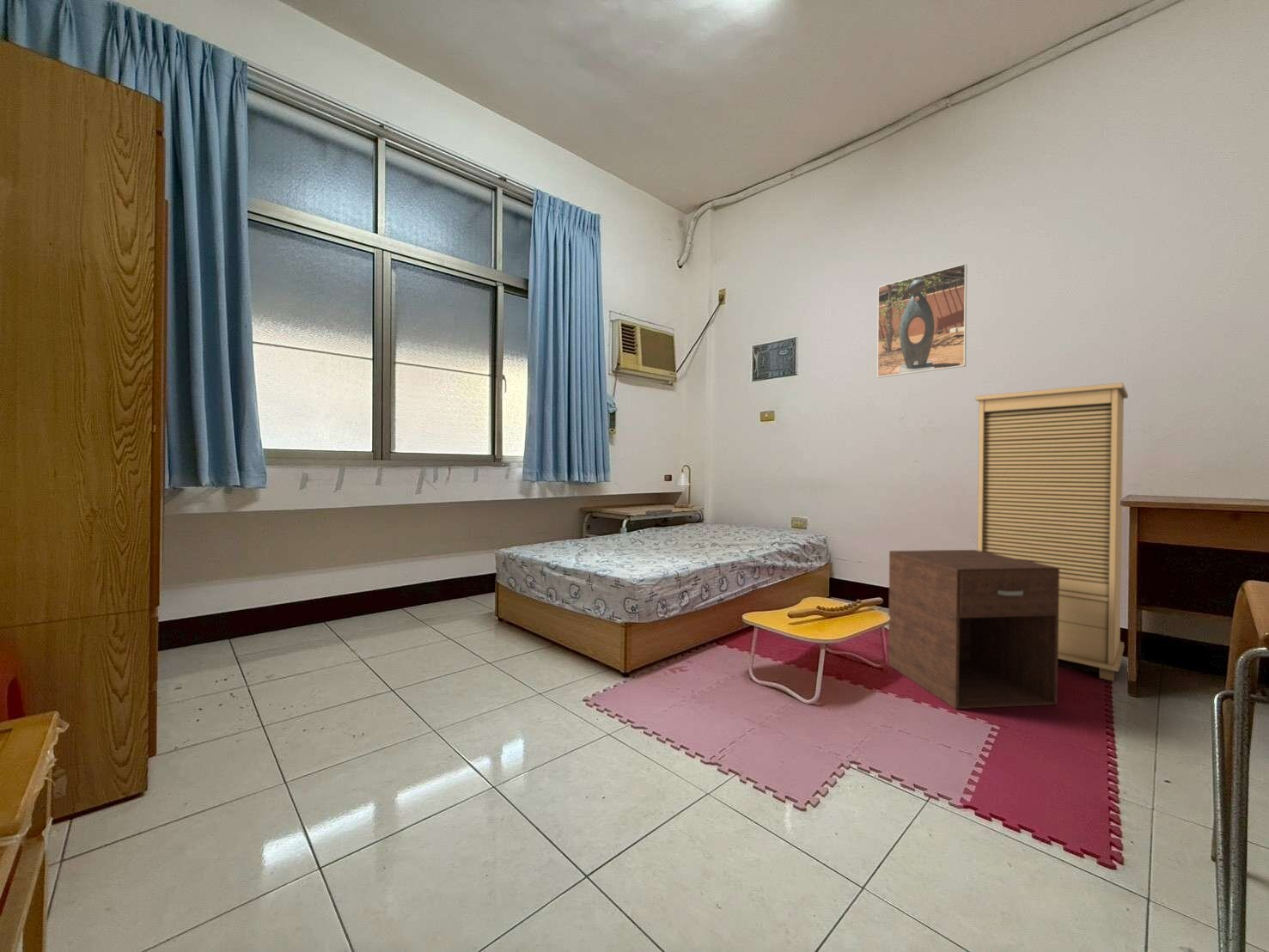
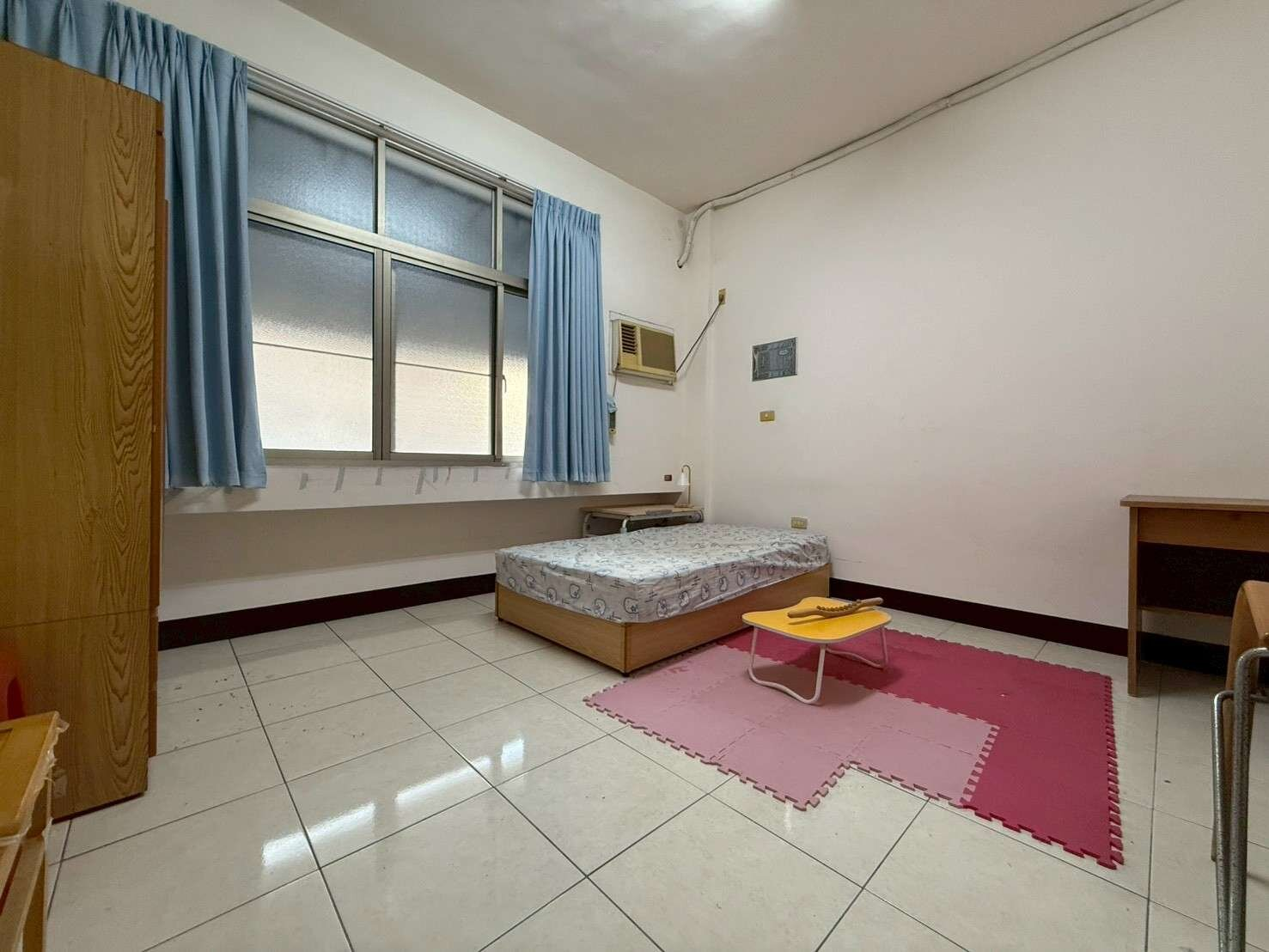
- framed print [876,263,968,379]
- nightstand [888,549,1059,710]
- cabinet [974,382,1129,682]
